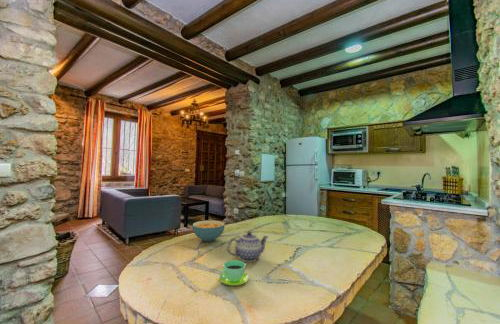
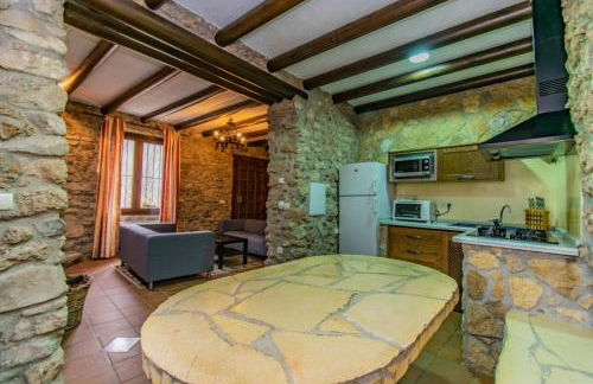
- teapot [226,231,269,263]
- cereal bowl [192,219,226,242]
- cup [219,259,250,287]
